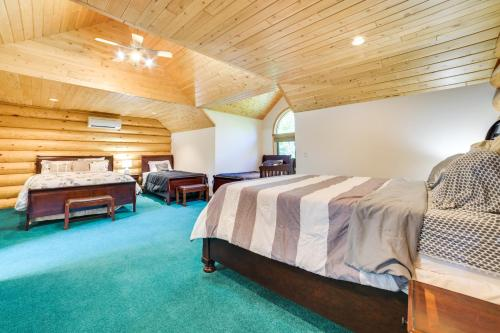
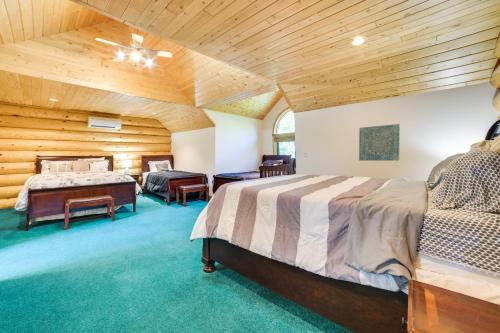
+ wall art [358,123,401,162]
